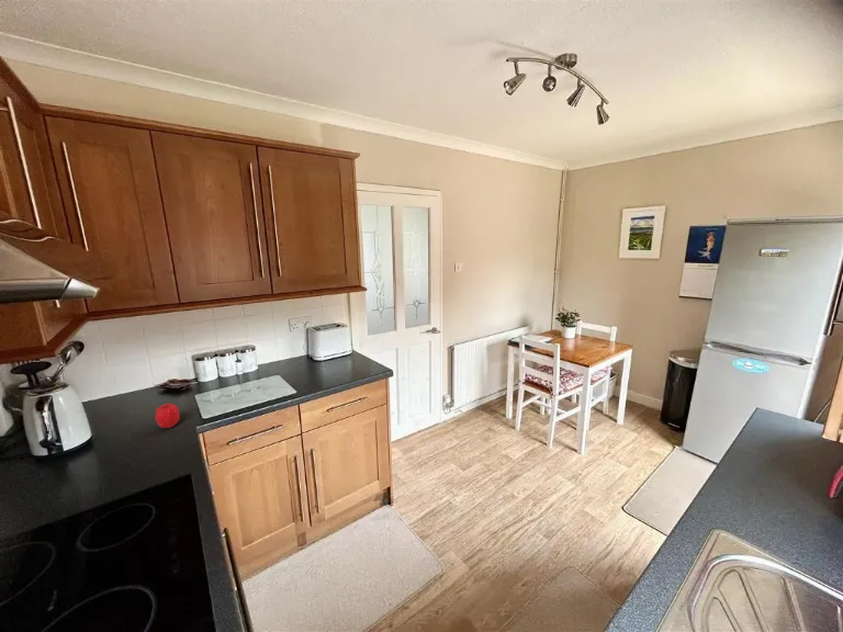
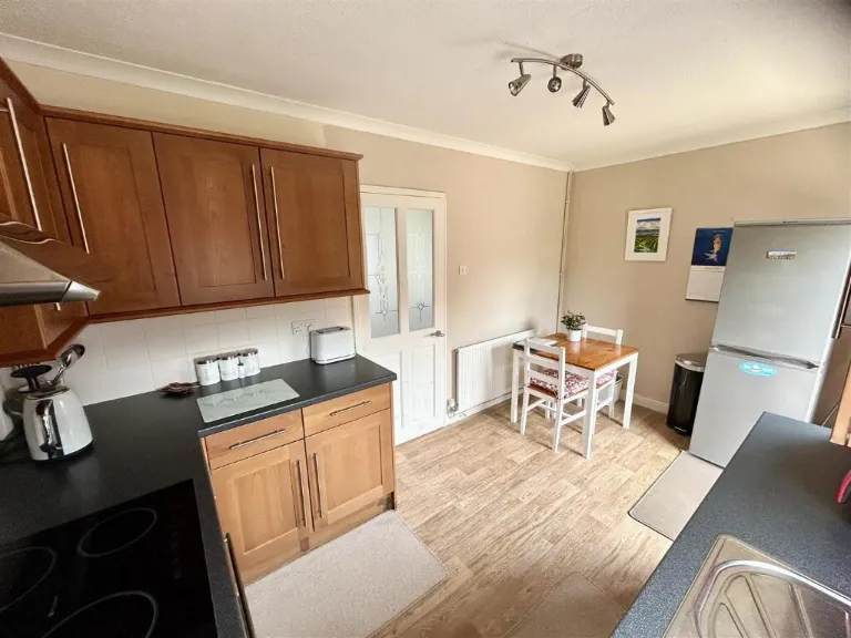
- fruit [154,403,180,429]
